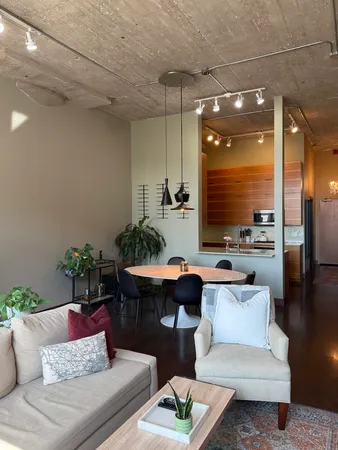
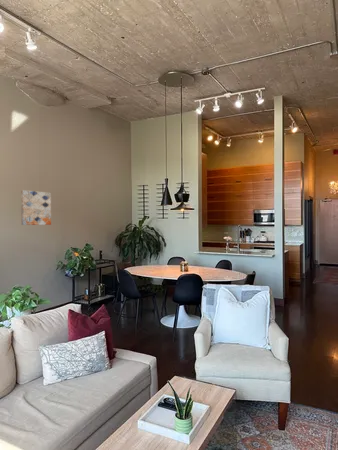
+ wall art [20,189,52,226]
